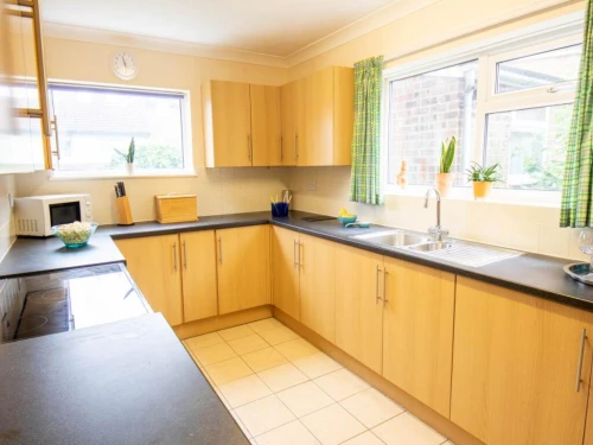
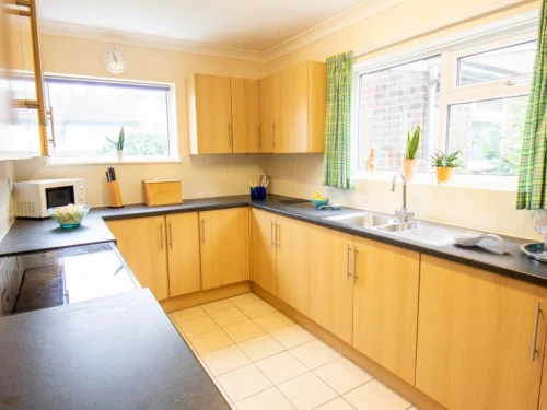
+ spoon rest [452,233,509,254]
